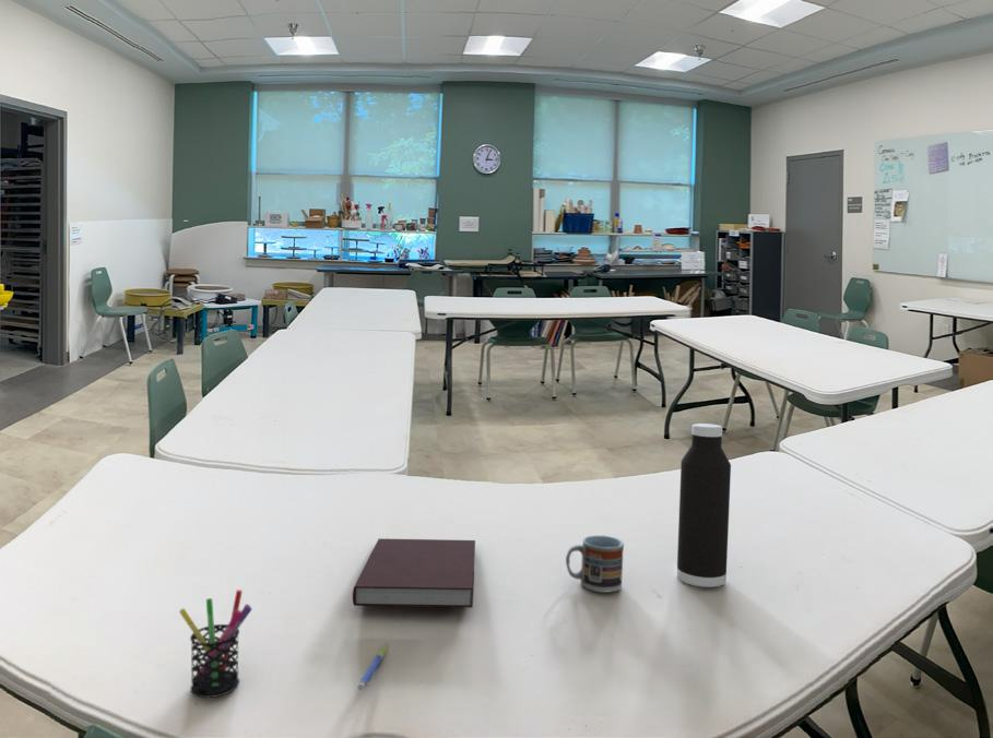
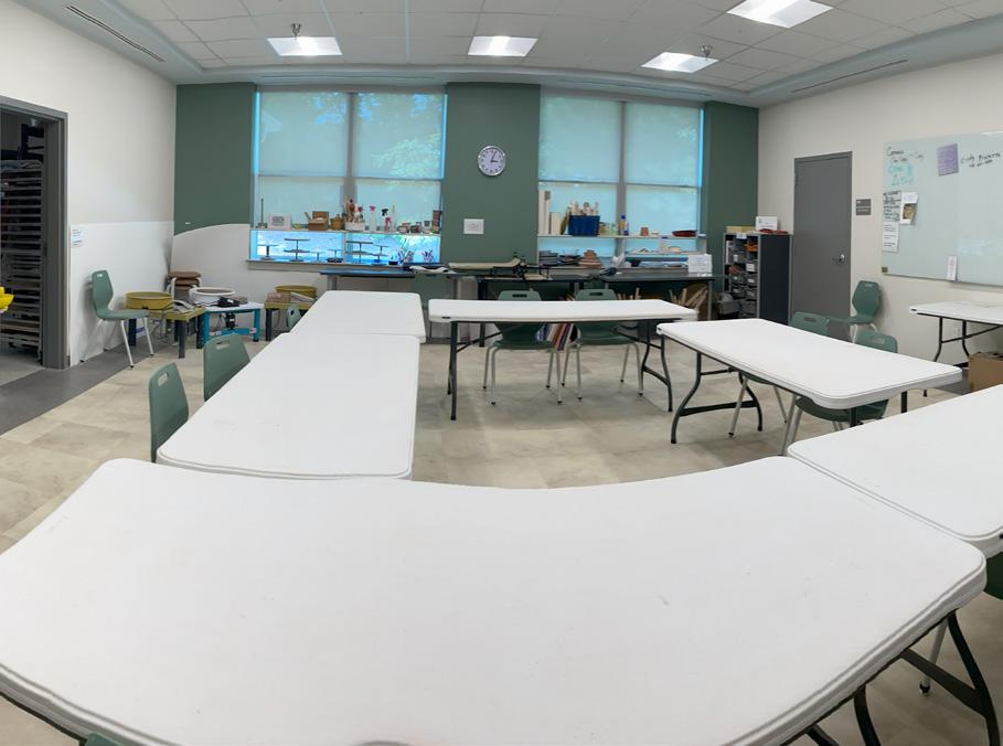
- pen holder [178,588,253,699]
- pen [357,643,389,691]
- notebook [352,537,476,608]
- cup [565,535,625,594]
- water bottle [676,422,732,588]
